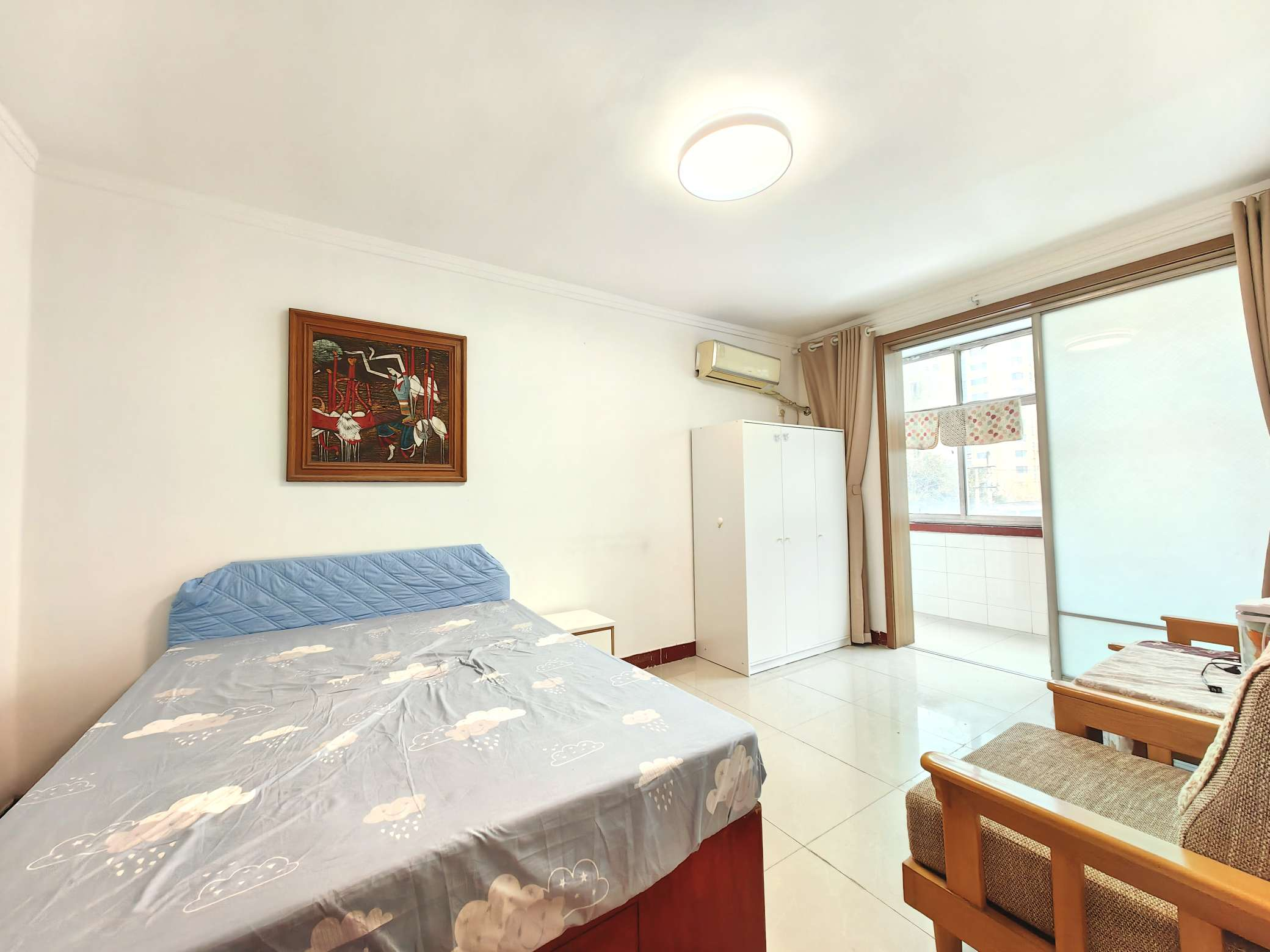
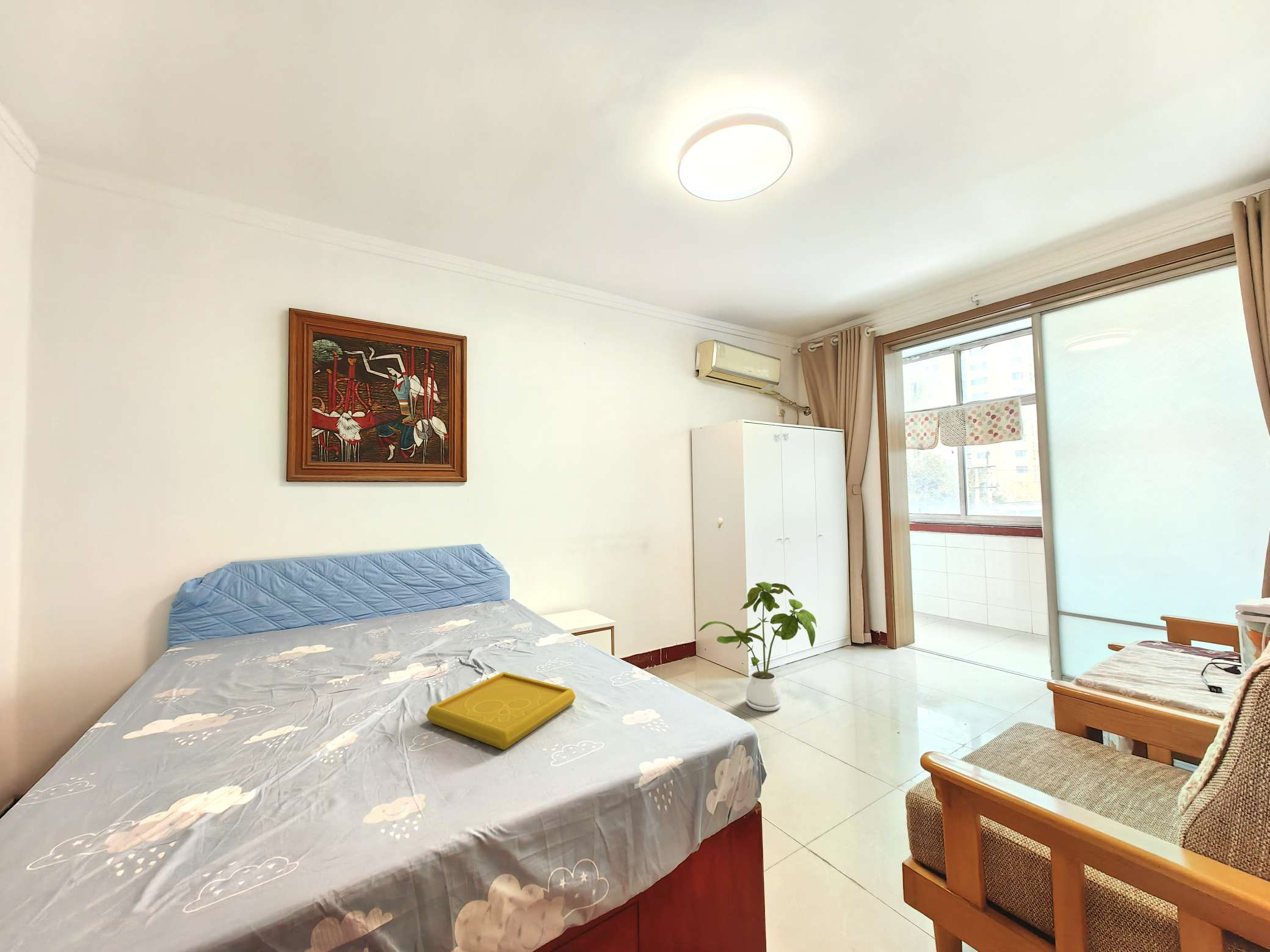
+ serving tray [426,671,576,750]
+ house plant [698,581,817,712]
